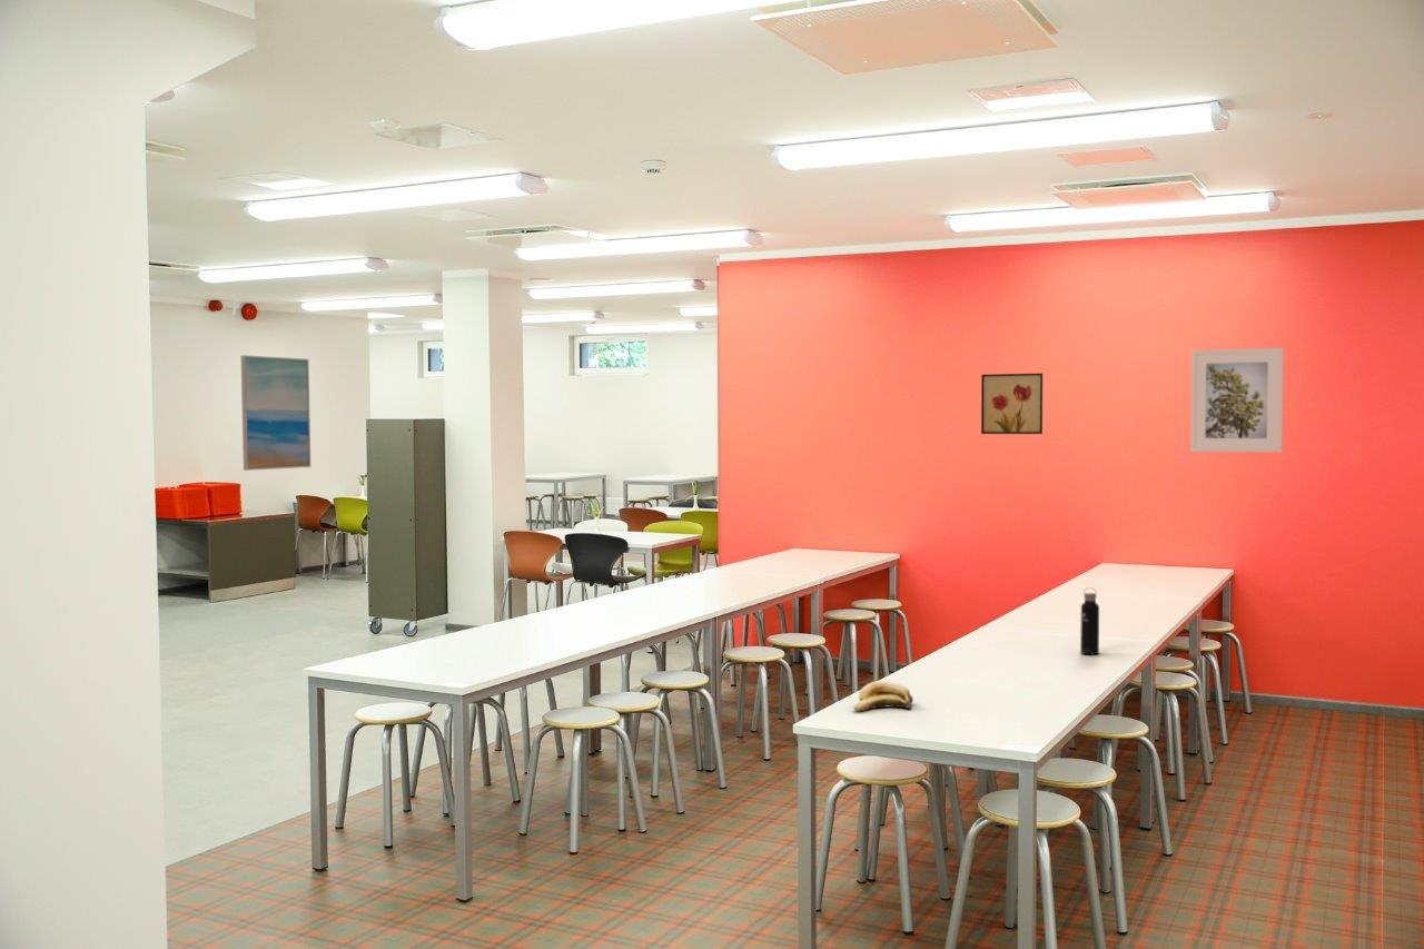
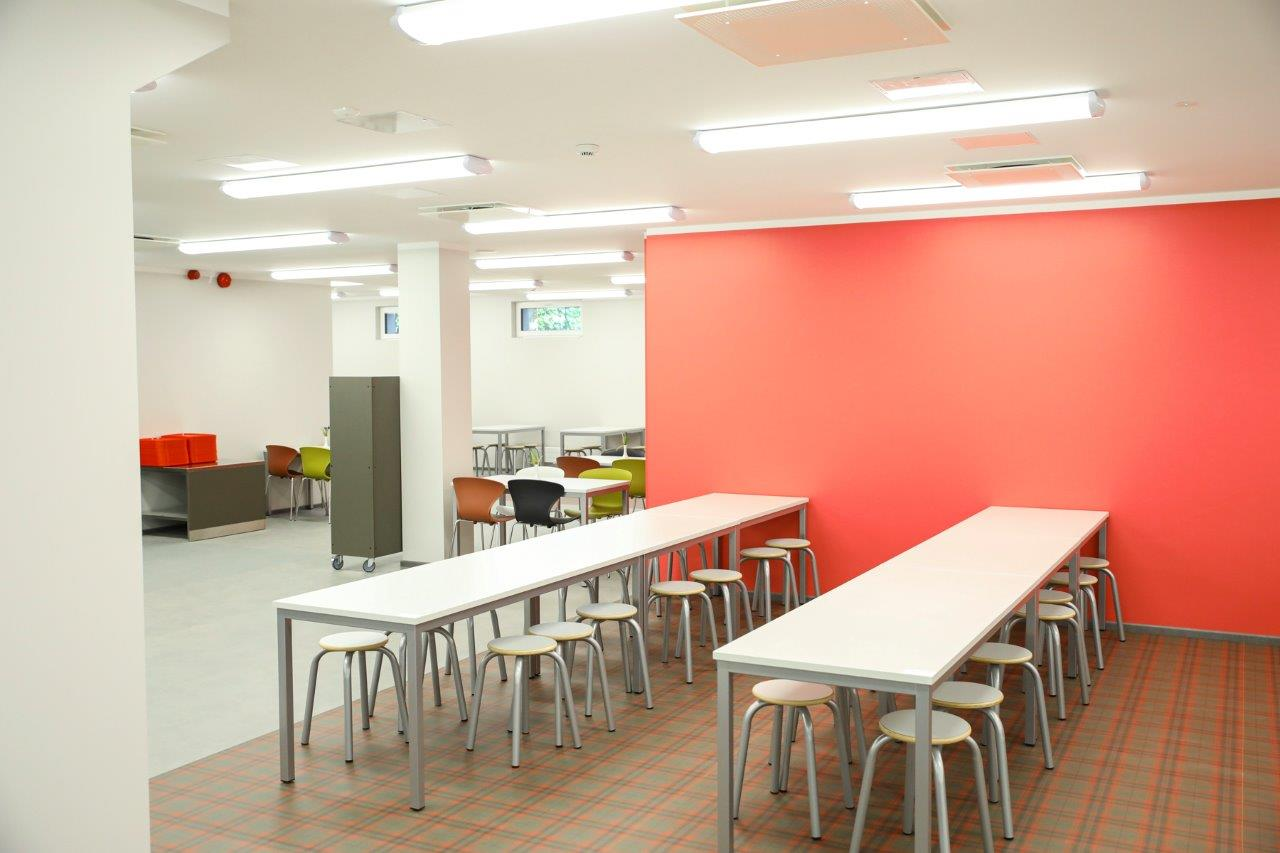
- wall art [980,373,1044,435]
- water bottle [1079,586,1100,656]
- banana [853,680,914,712]
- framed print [1189,347,1285,453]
- wall art [240,354,312,472]
